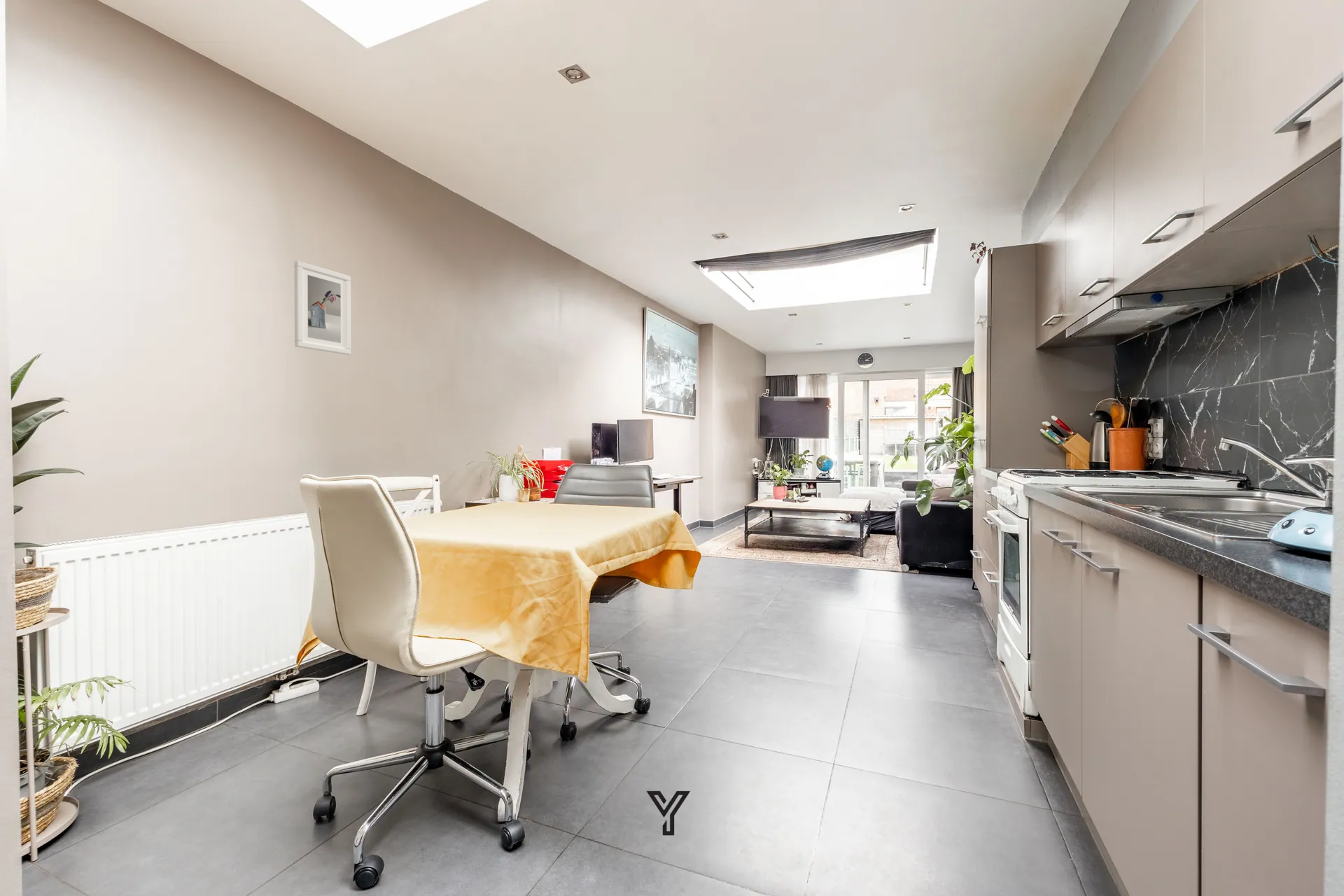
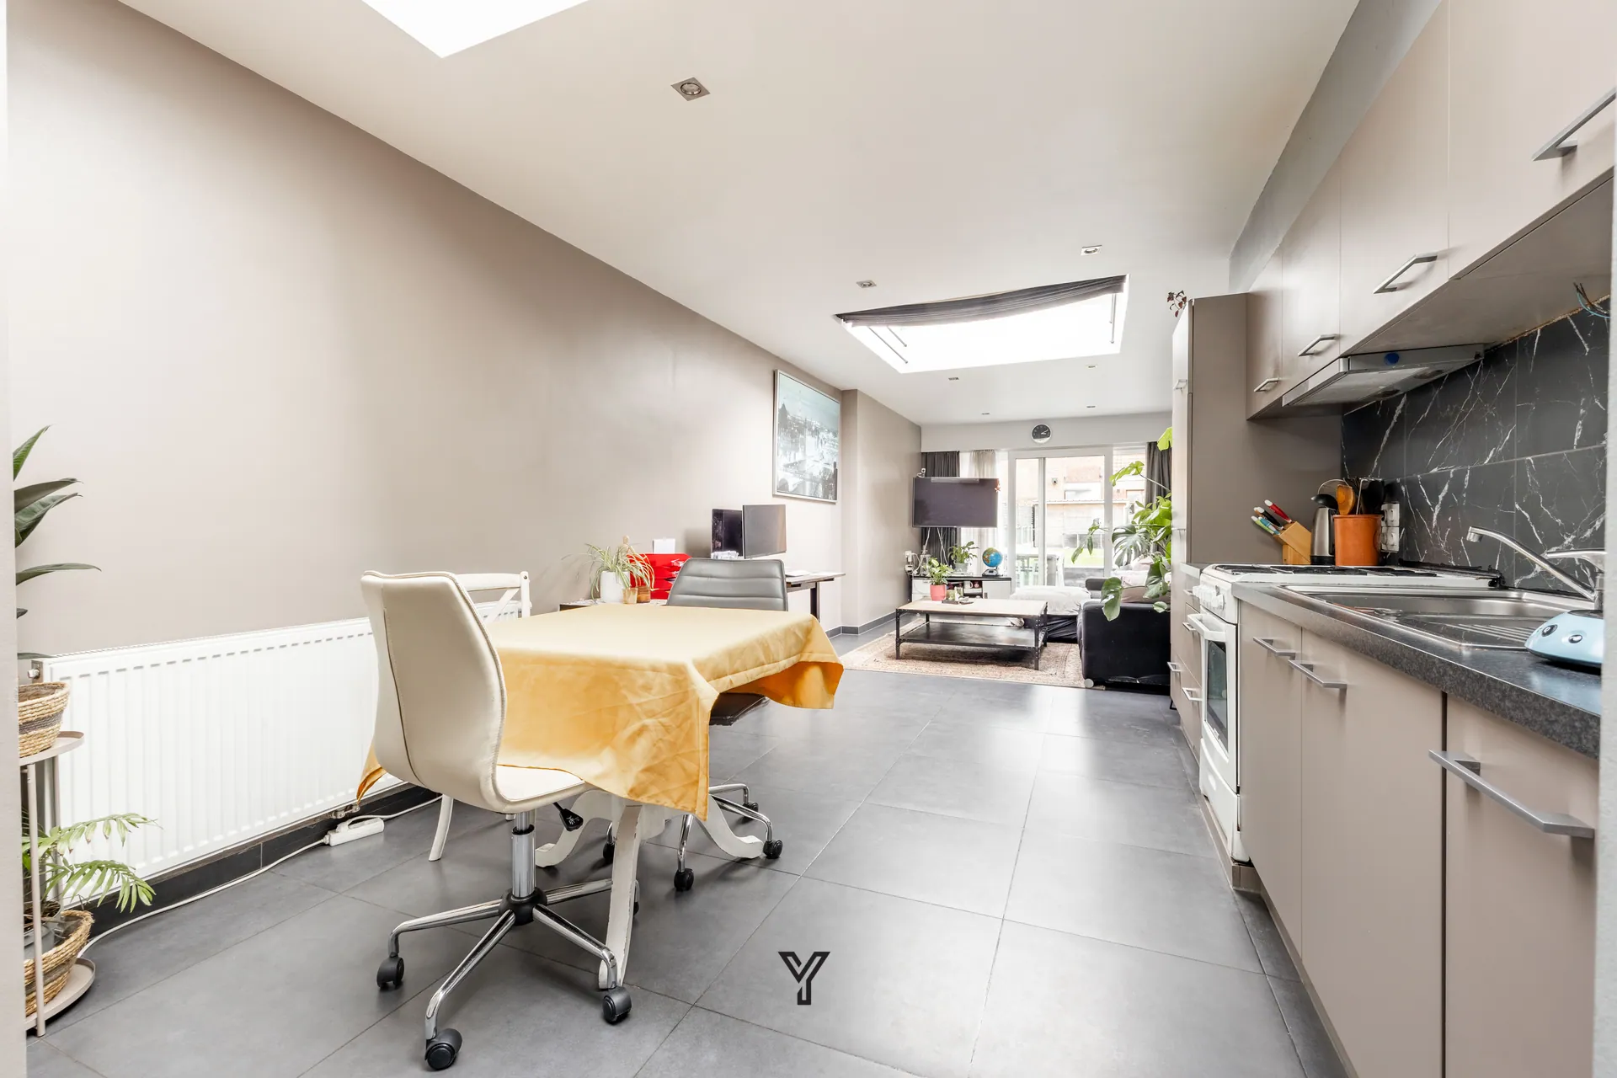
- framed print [294,260,351,356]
